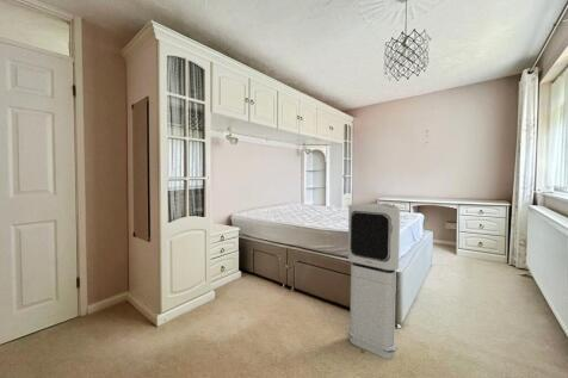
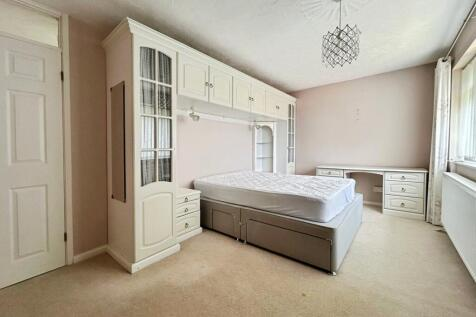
- air purifier [346,203,401,360]
